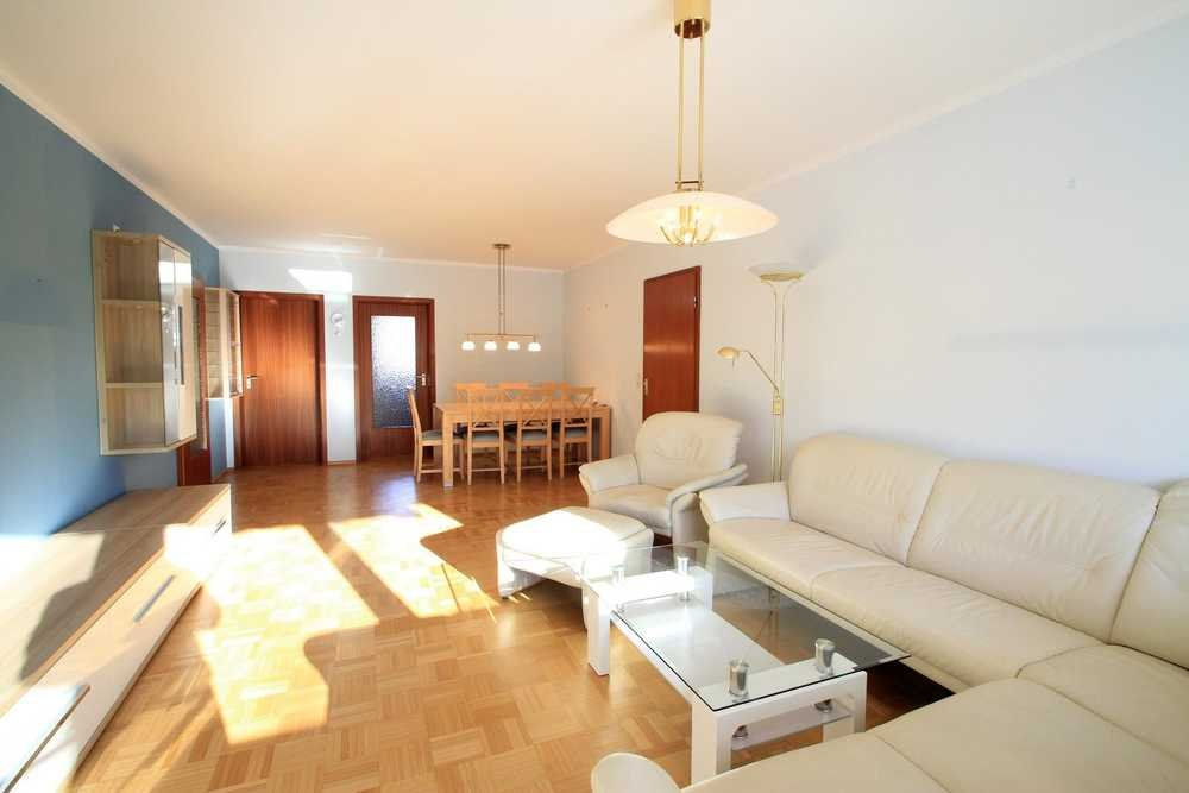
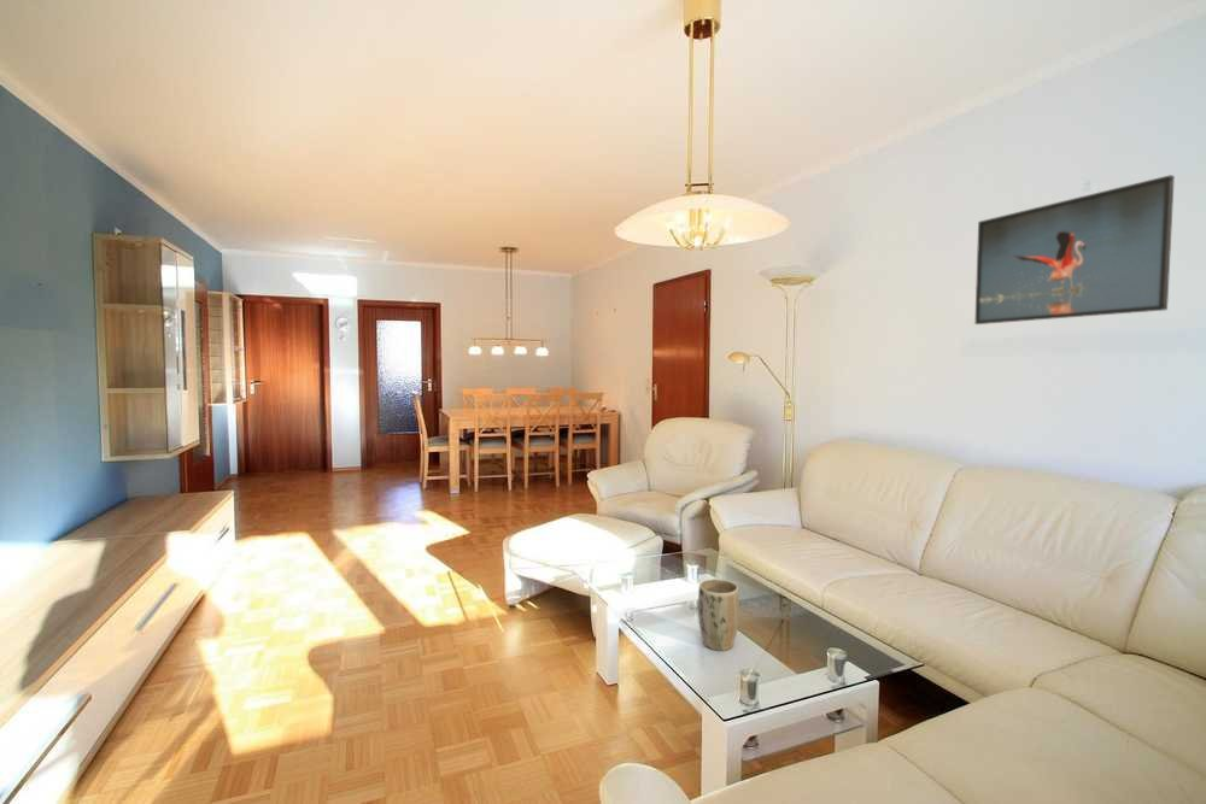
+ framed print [973,174,1176,325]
+ plant pot [697,577,740,652]
